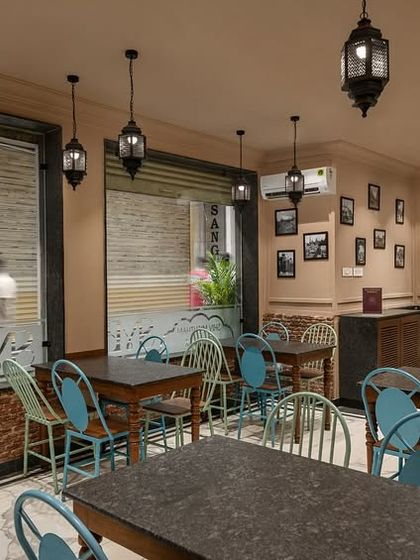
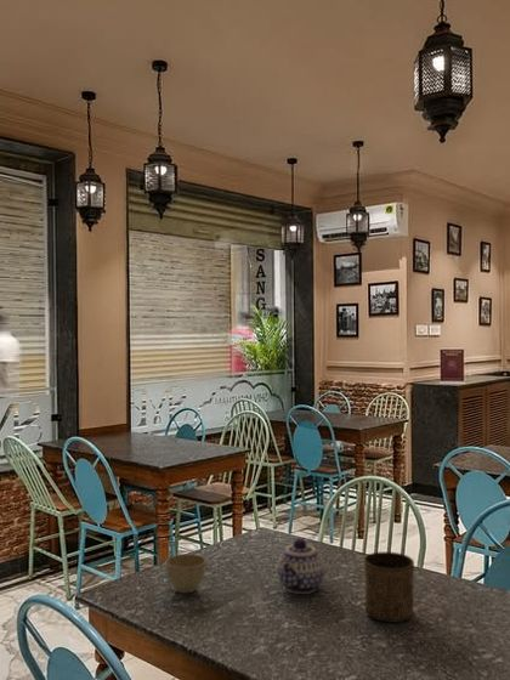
+ teapot [276,538,325,595]
+ cup [363,550,415,623]
+ flower pot [165,552,208,594]
